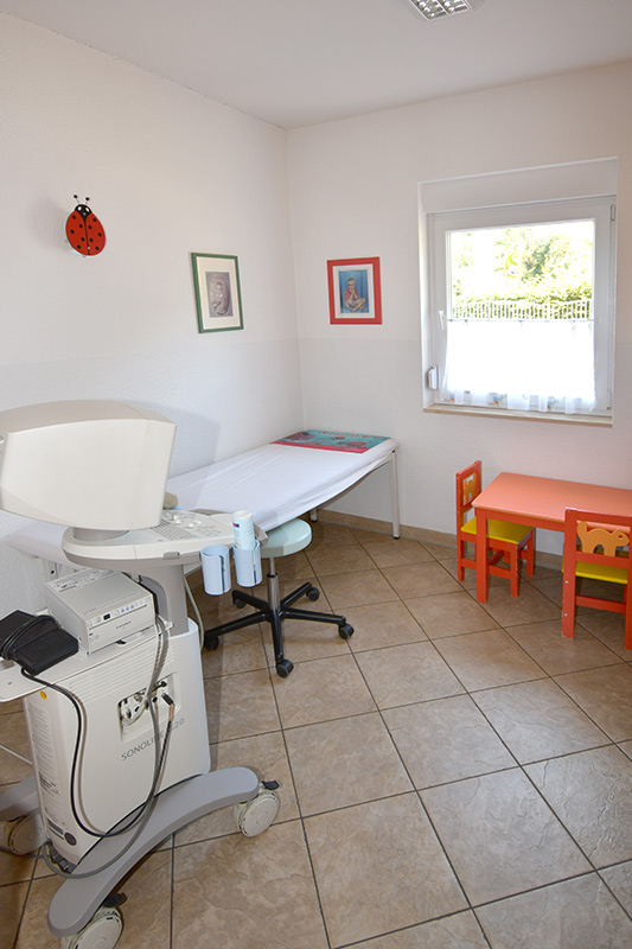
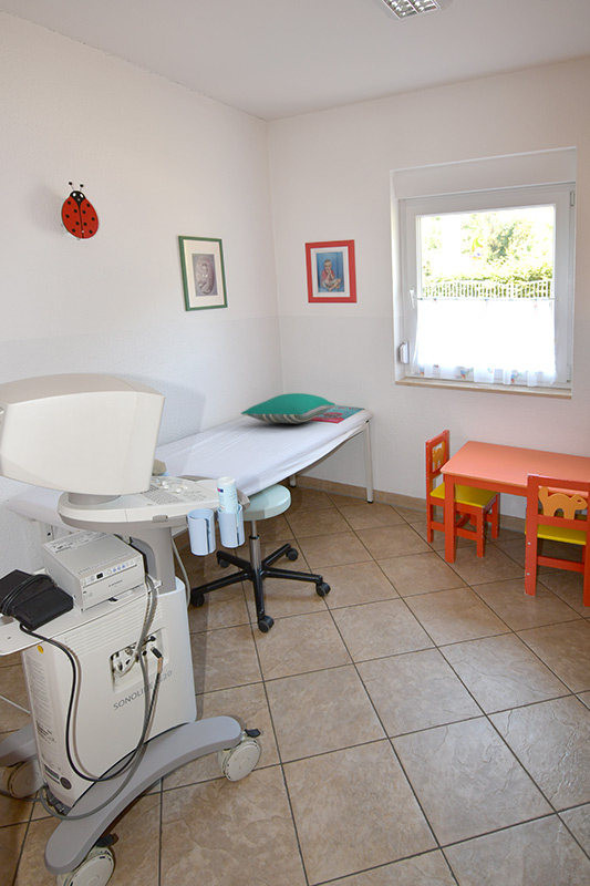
+ pillow [240,392,337,424]
